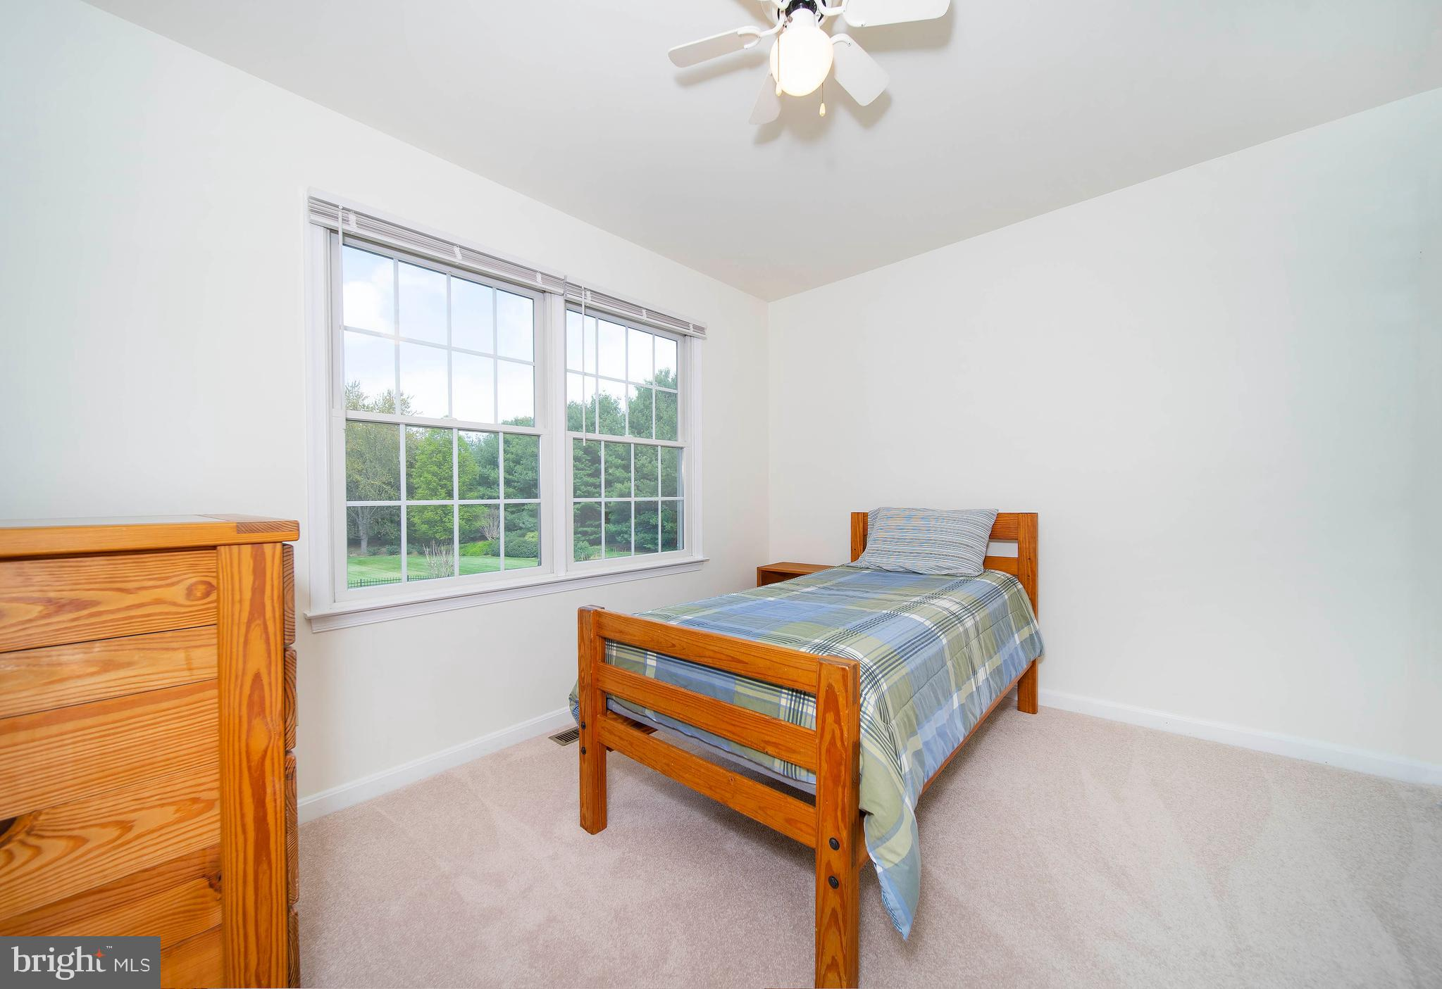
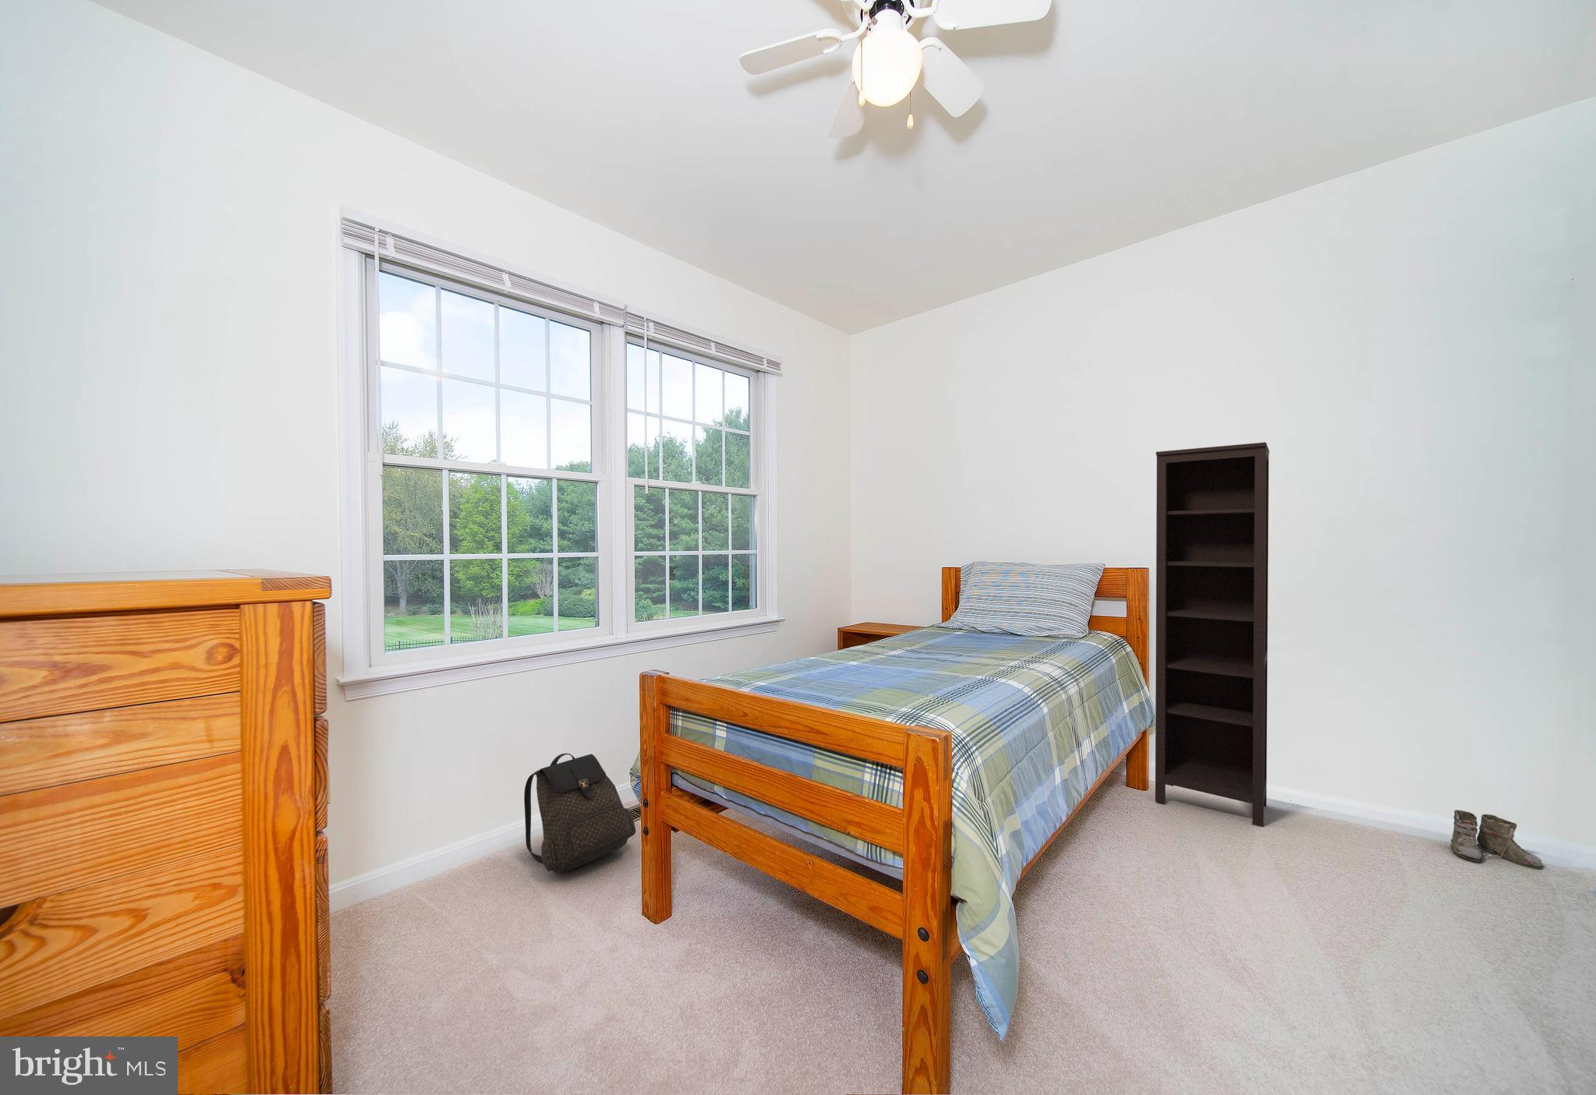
+ bookcase [1155,441,1270,828]
+ boots [1433,809,1544,871]
+ backpack [523,753,637,873]
